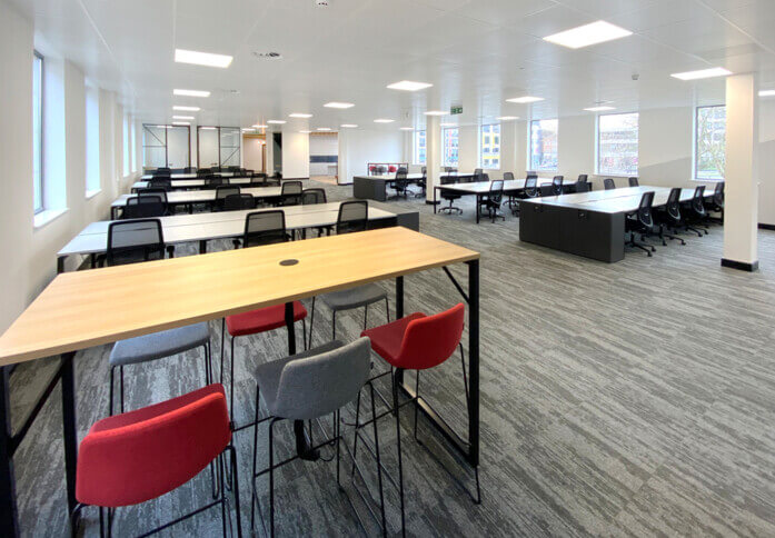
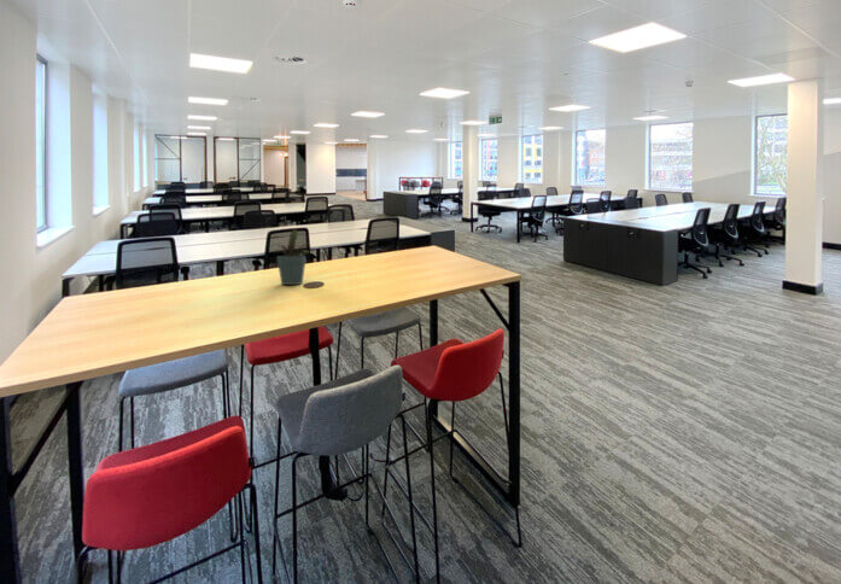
+ potted plant [268,228,310,286]
